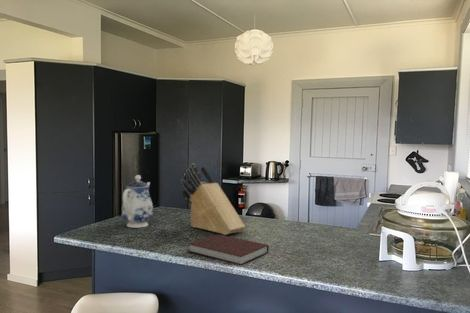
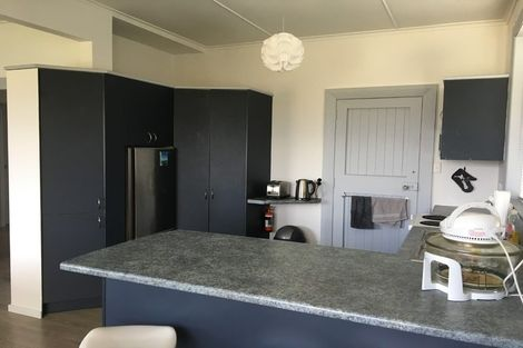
- notebook [188,233,270,266]
- teapot [121,174,154,229]
- knife block [180,163,246,236]
